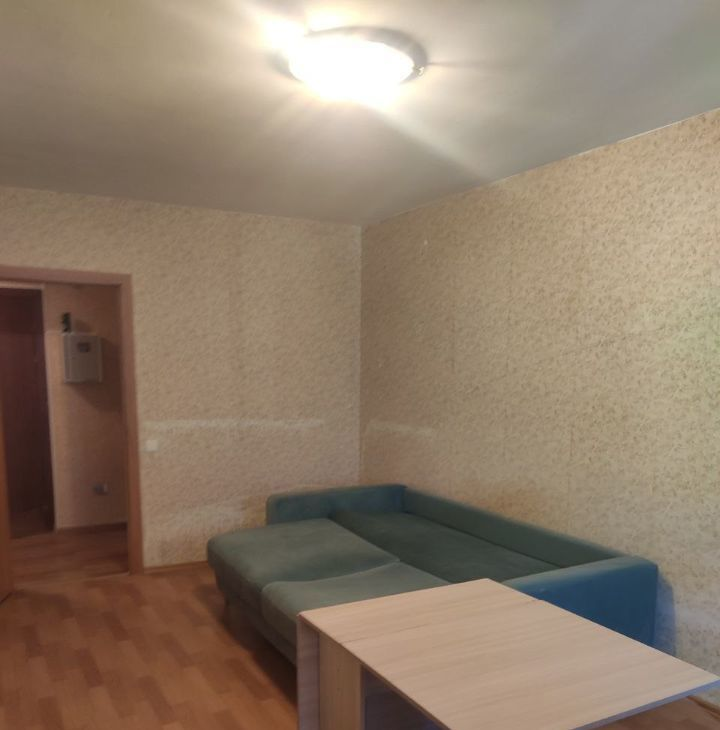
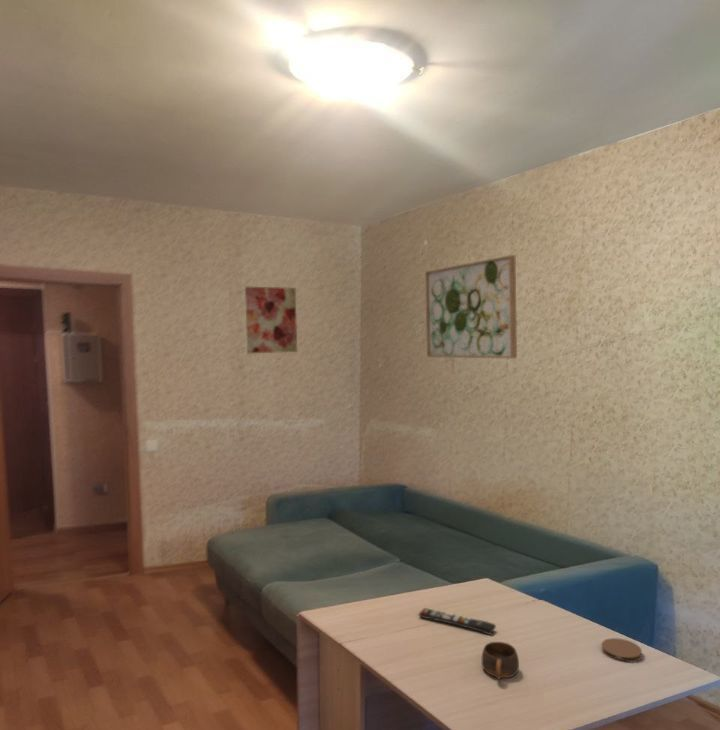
+ wall art [424,254,518,359]
+ remote control [418,607,497,636]
+ coaster [601,637,643,663]
+ wall art [244,286,298,354]
+ cup [481,641,520,680]
